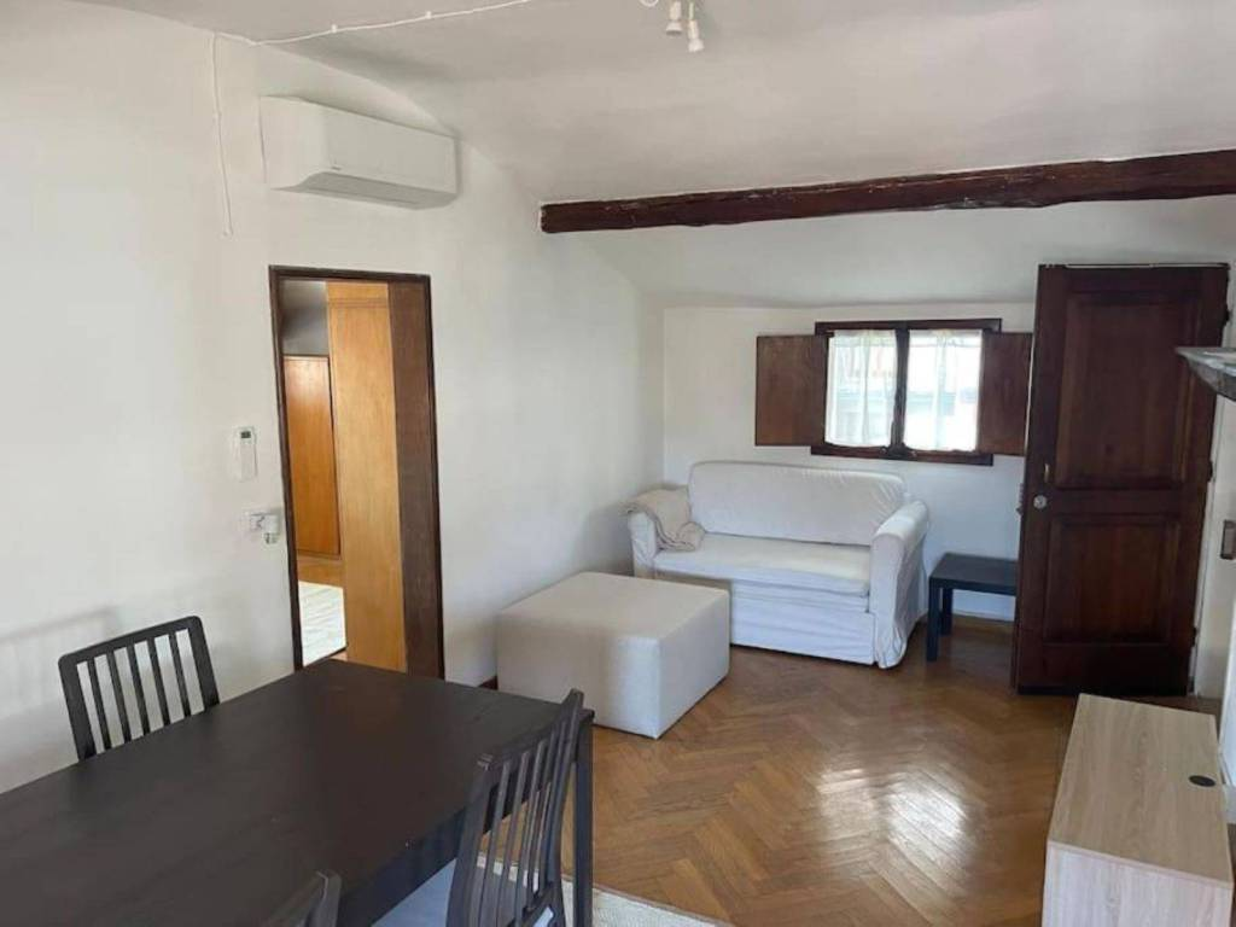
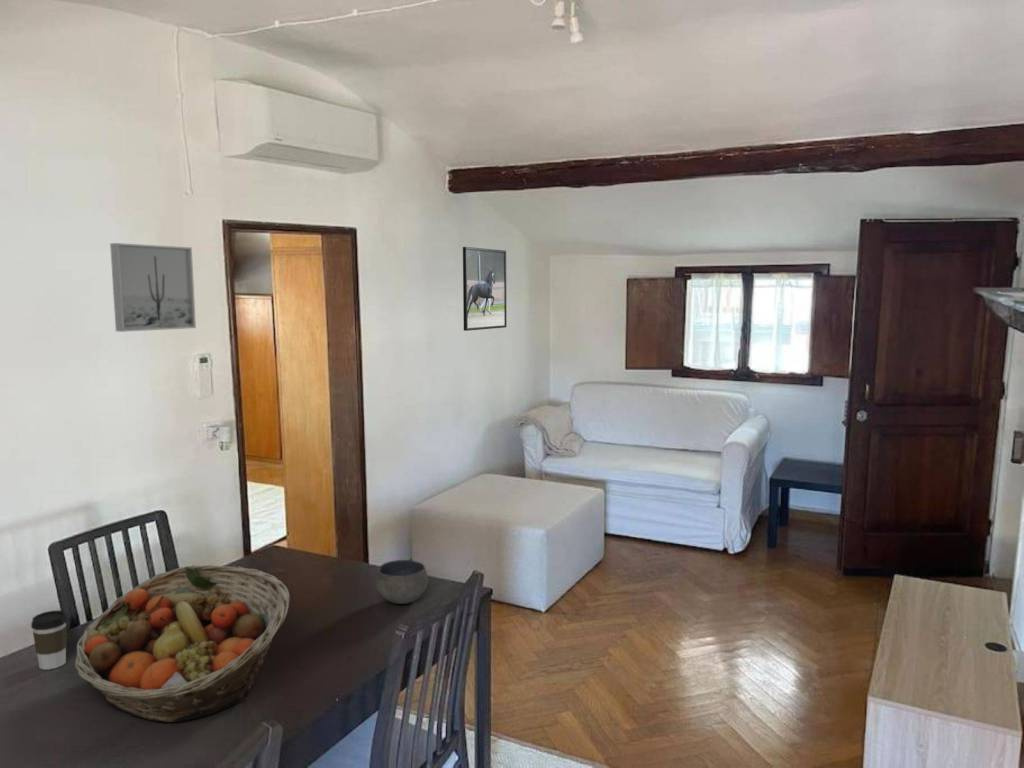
+ bowl [375,559,429,605]
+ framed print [462,246,508,332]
+ coffee cup [30,609,68,671]
+ wall art [109,242,197,333]
+ fruit basket [73,564,291,723]
